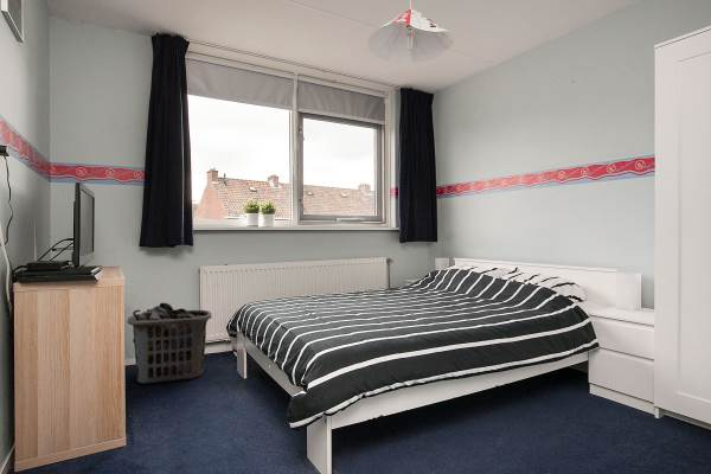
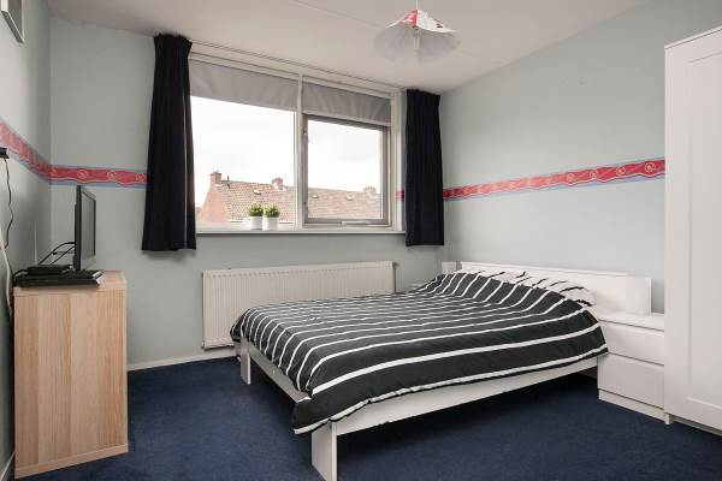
- clothes hamper [127,302,212,385]
